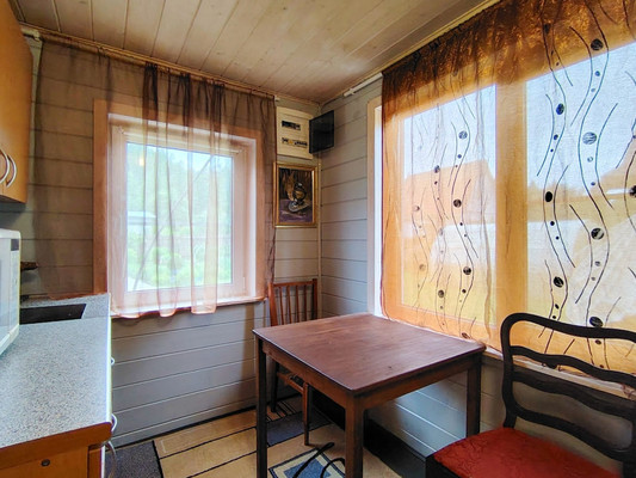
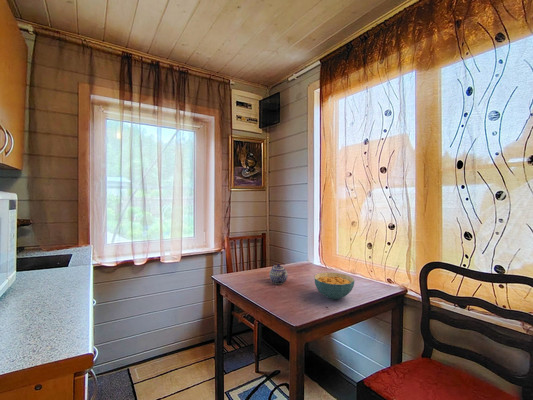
+ cereal bowl [313,271,355,300]
+ teapot [268,263,289,285]
